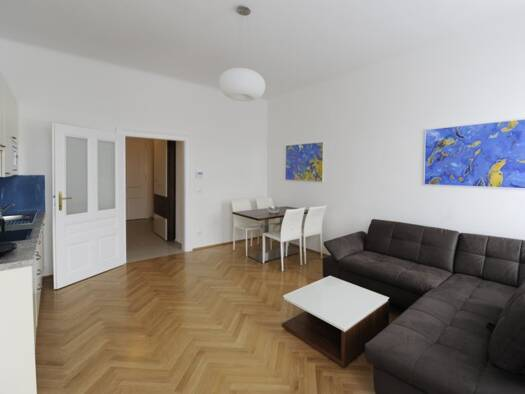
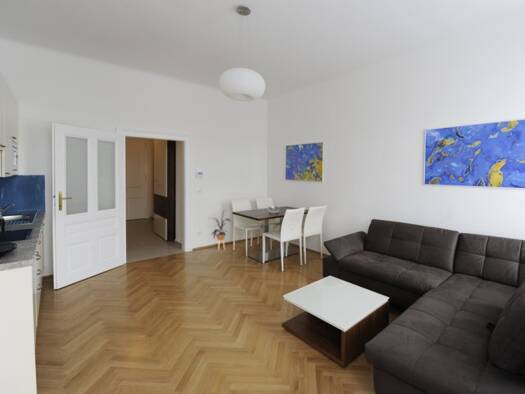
+ house plant [209,209,232,252]
